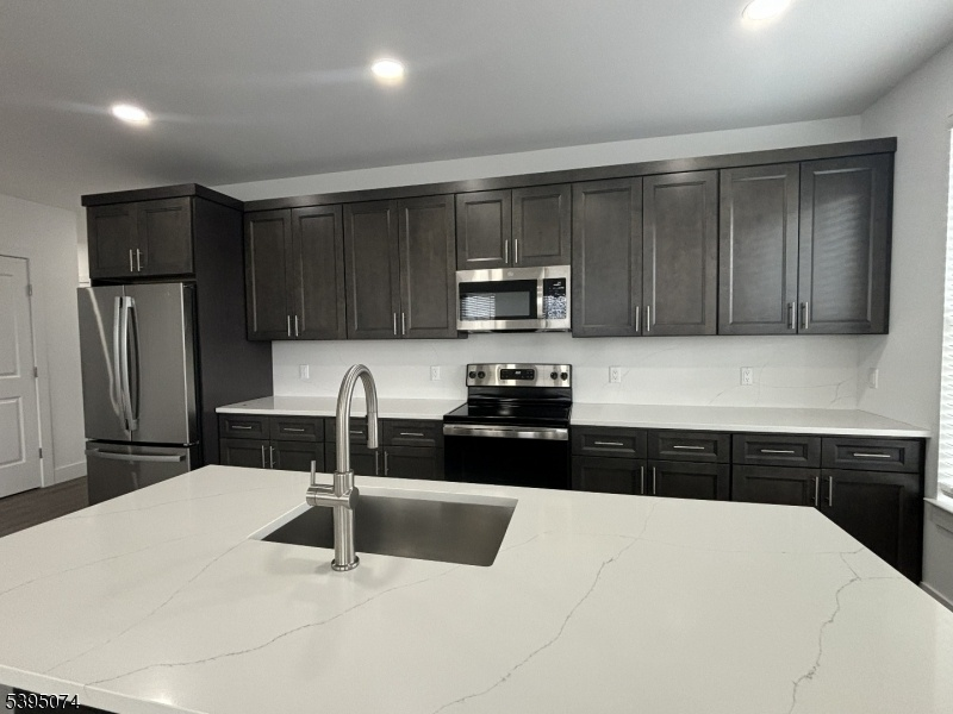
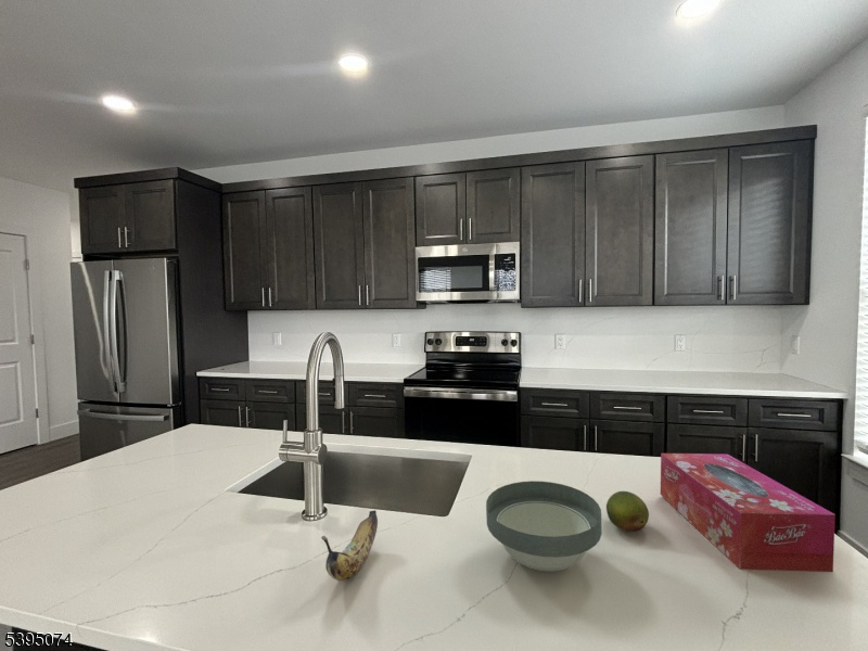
+ fruit [605,490,650,533]
+ tissue box [660,452,837,573]
+ banana [320,509,379,582]
+ bowl [485,480,603,573]
